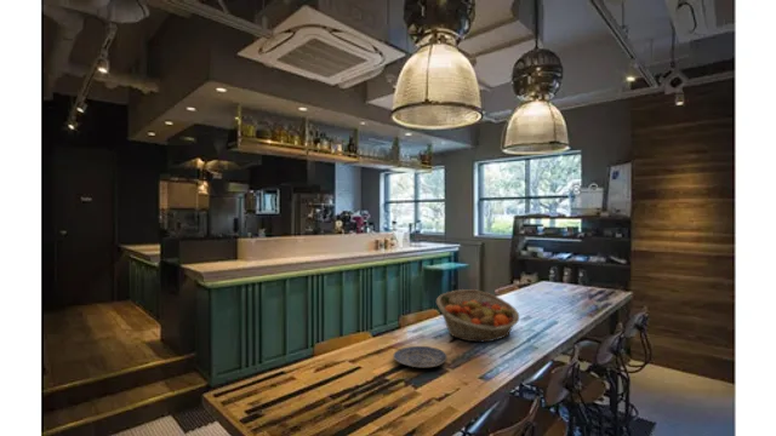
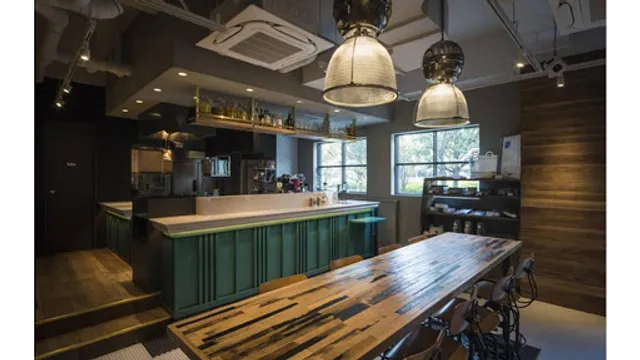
- plate [392,345,449,368]
- fruit basket [435,288,520,343]
